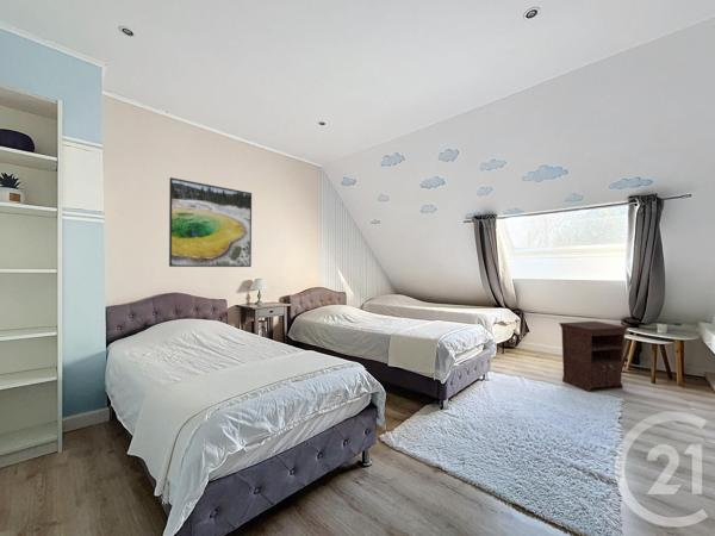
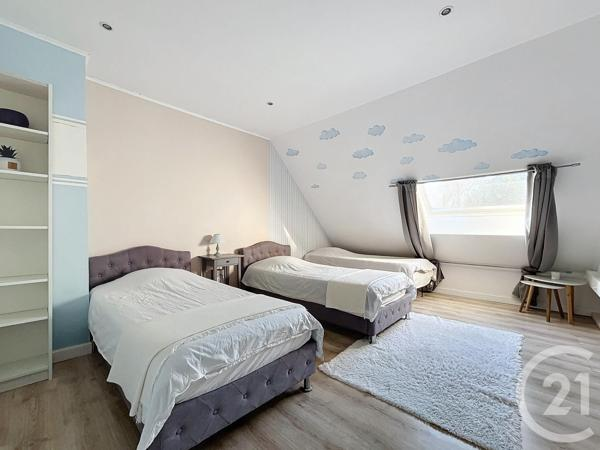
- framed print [168,176,253,268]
- nightstand [558,320,629,393]
